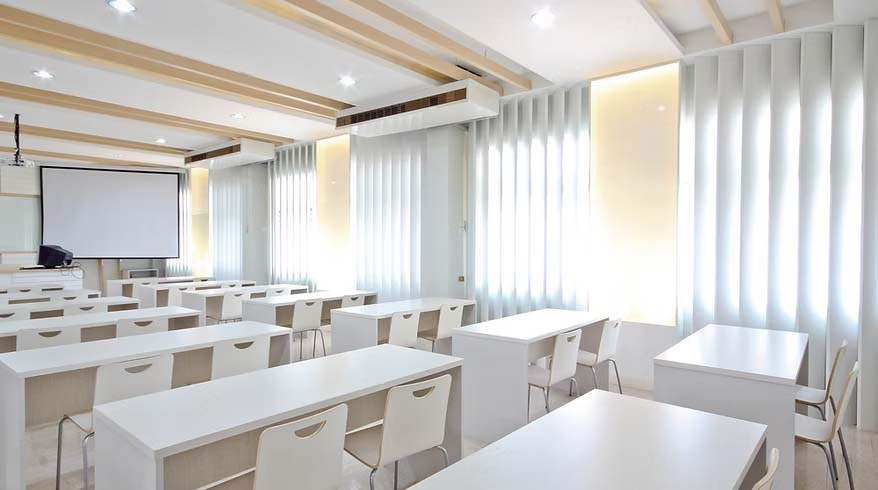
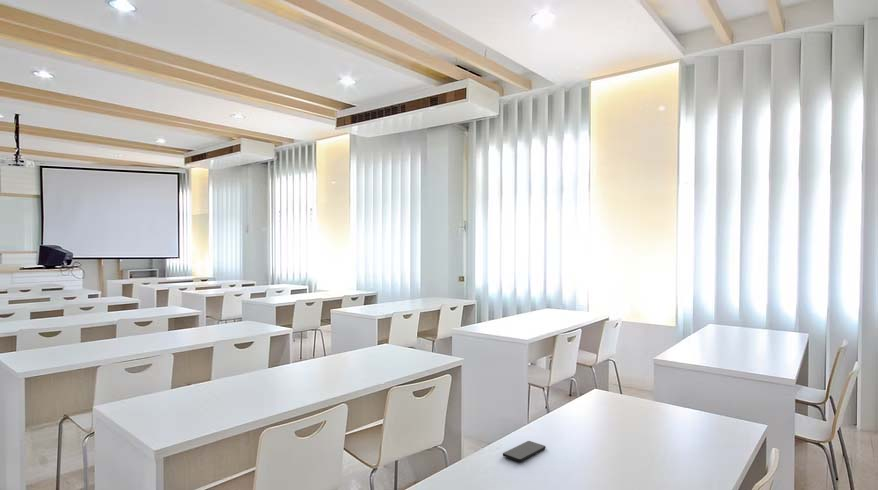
+ smartphone [502,440,547,462]
